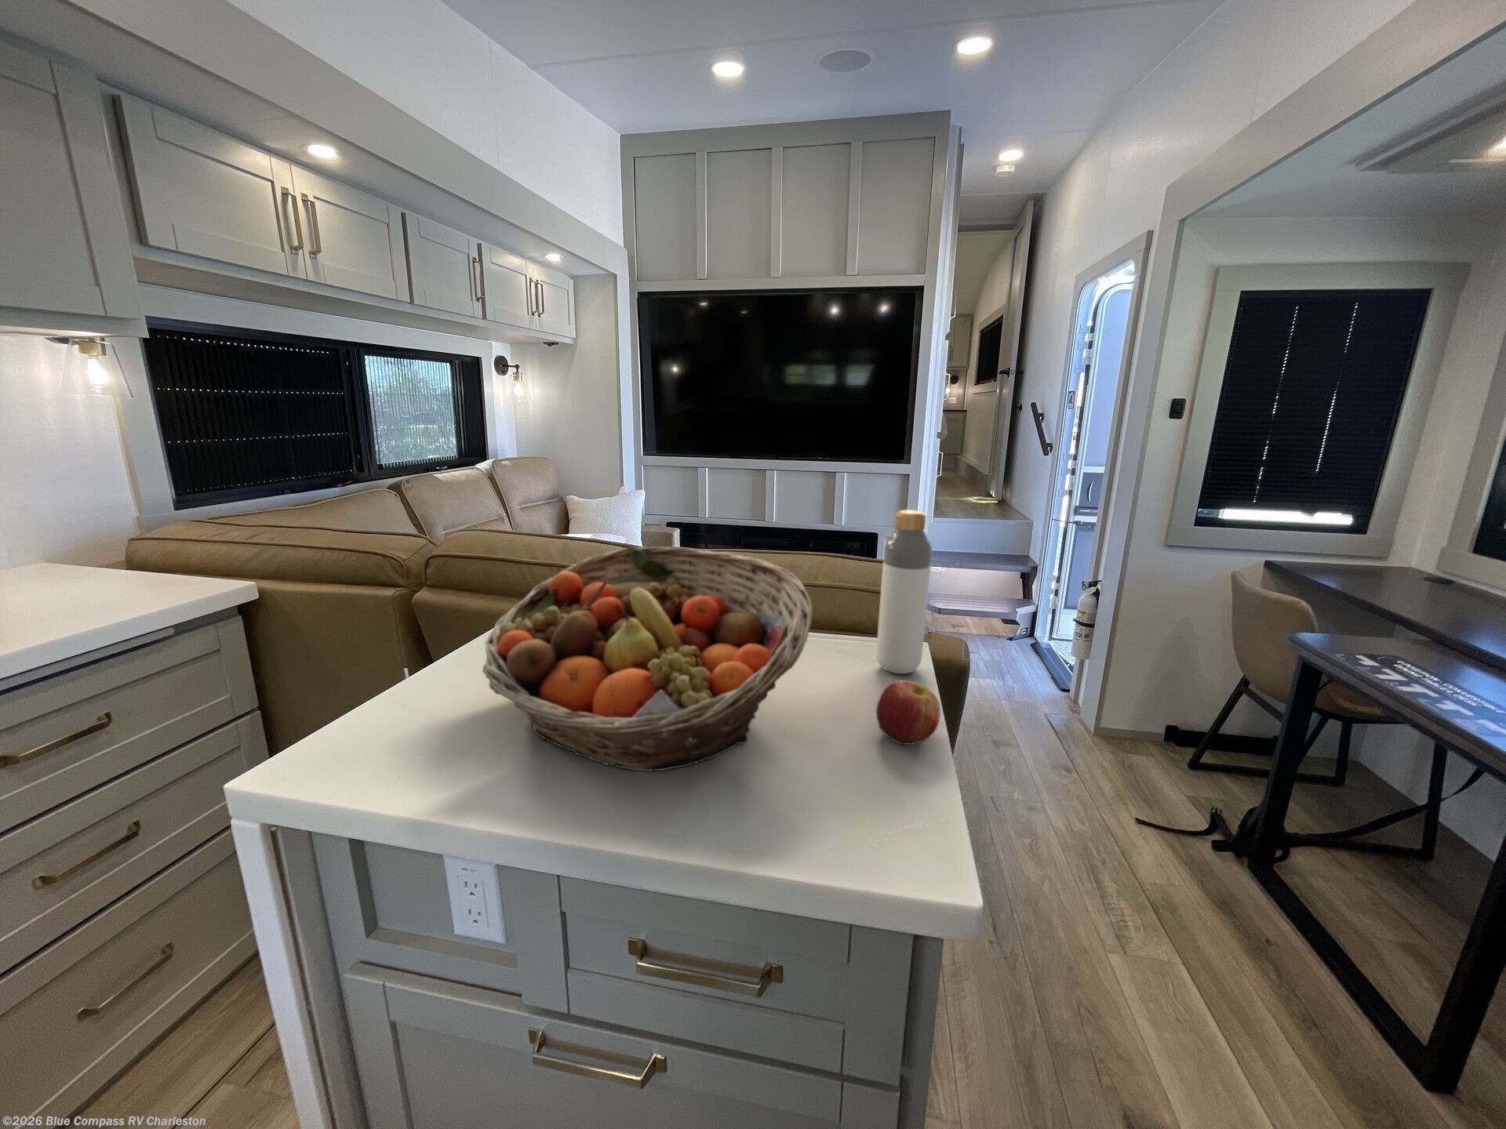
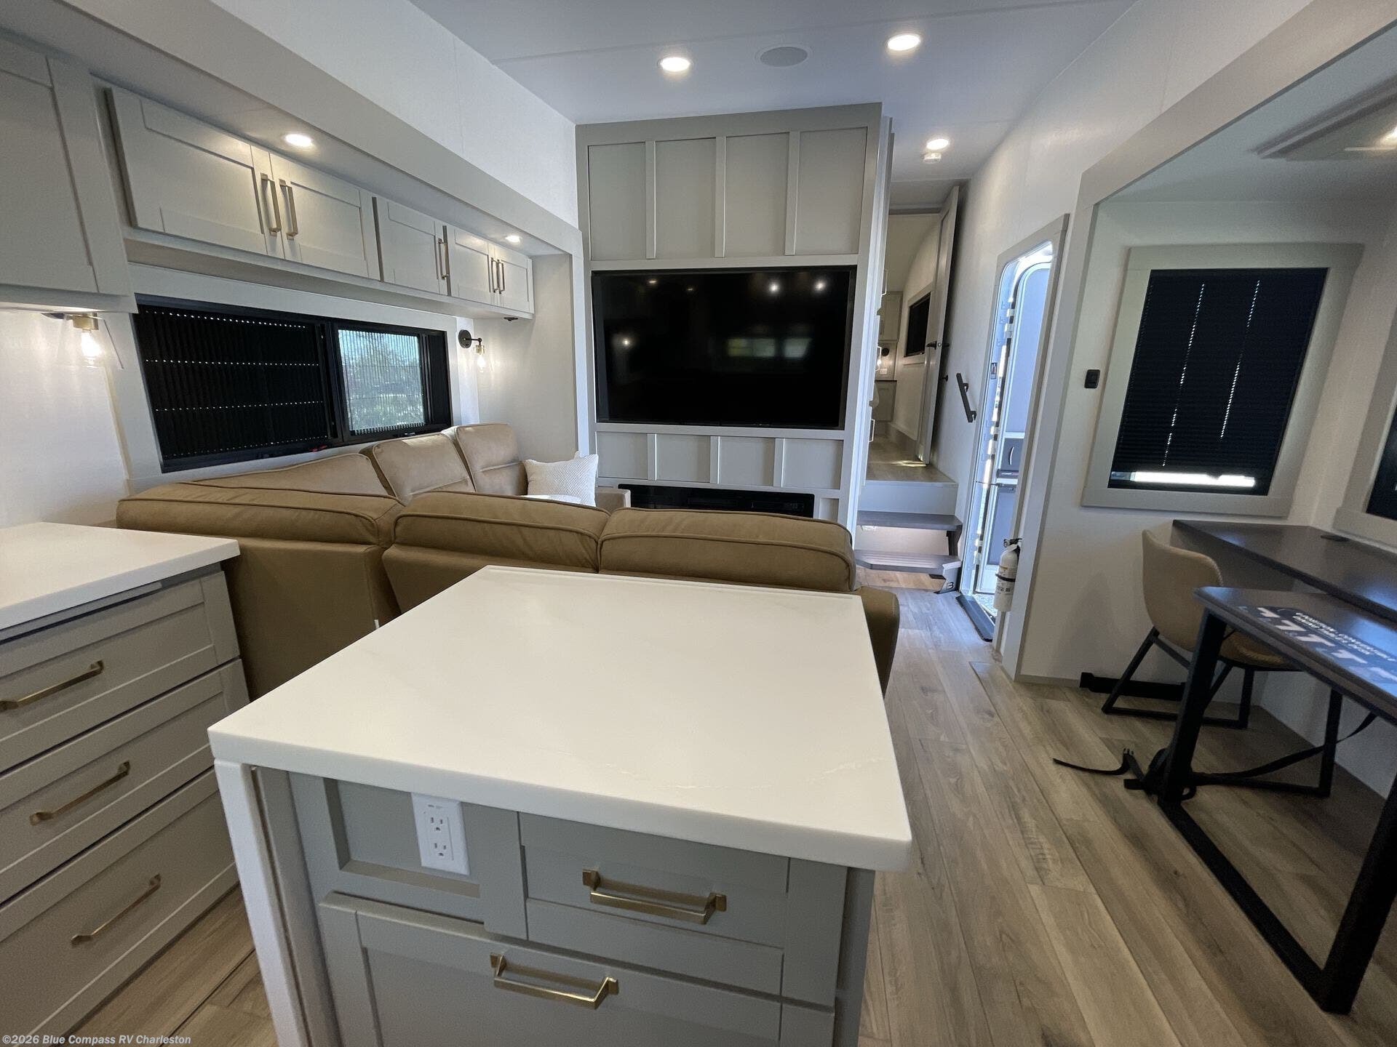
- fruit basket [481,546,813,772]
- apple [875,680,942,746]
- bottle [875,509,932,675]
